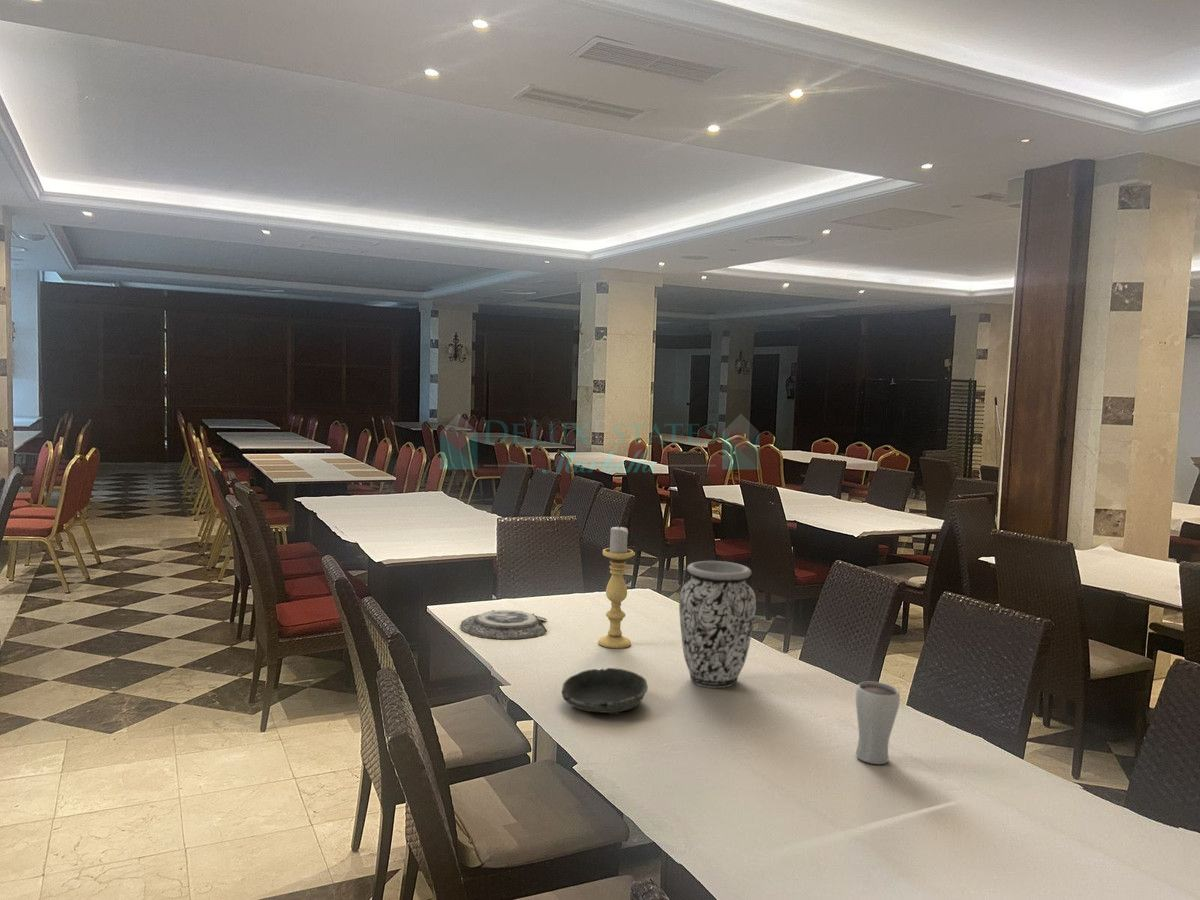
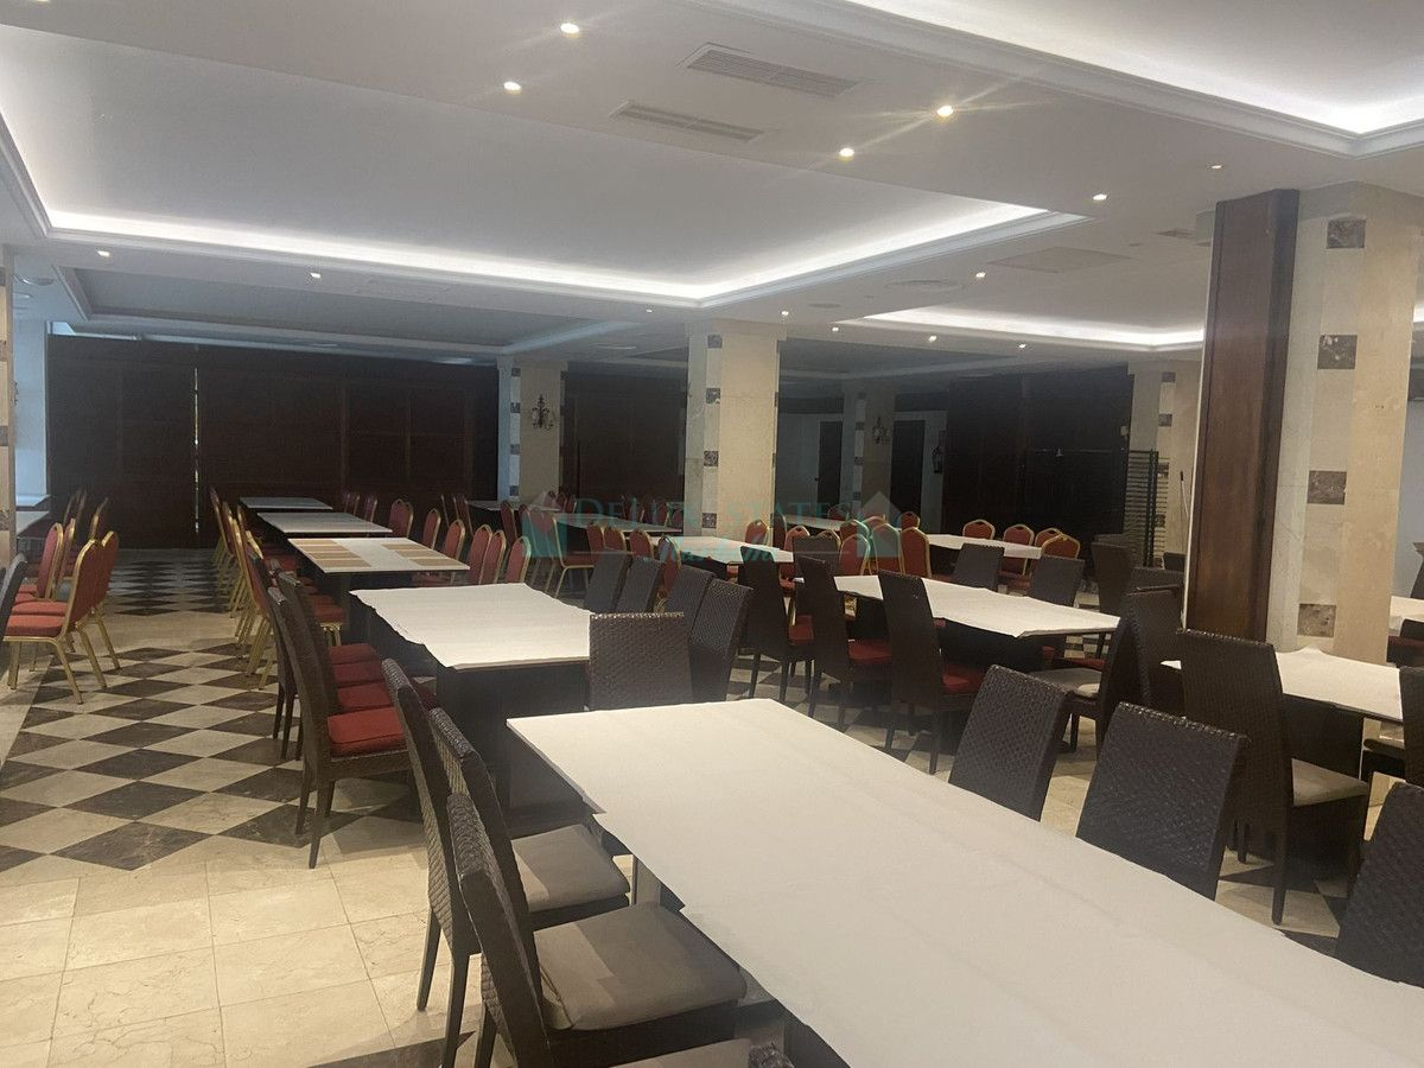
- candle holder [597,524,635,649]
- bowl [560,667,649,714]
- drinking glass [855,681,901,765]
- vase [678,560,757,689]
- plate [460,609,548,640]
